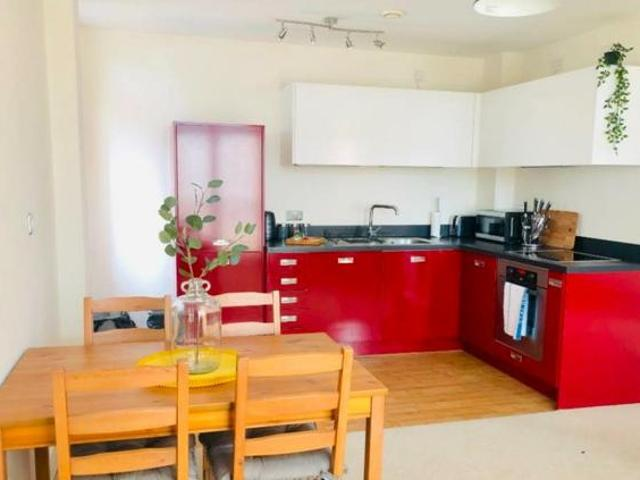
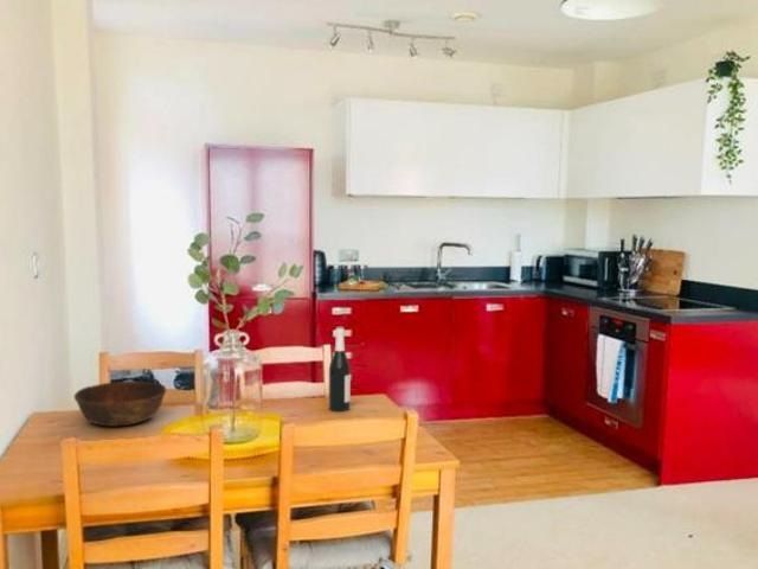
+ wine bottle [328,326,352,413]
+ bowl [72,381,167,428]
